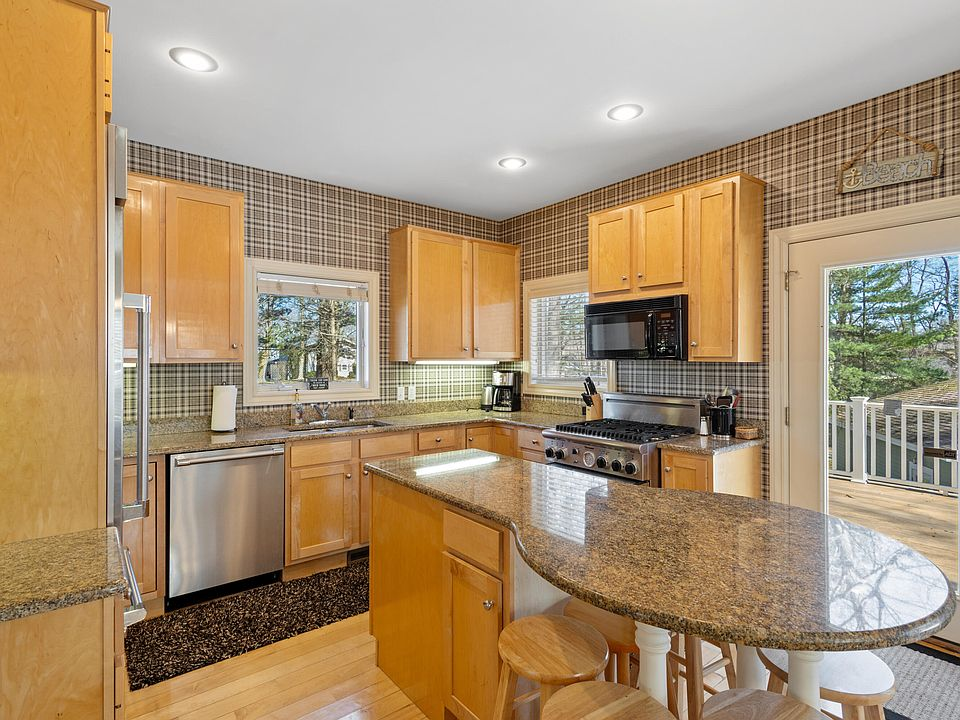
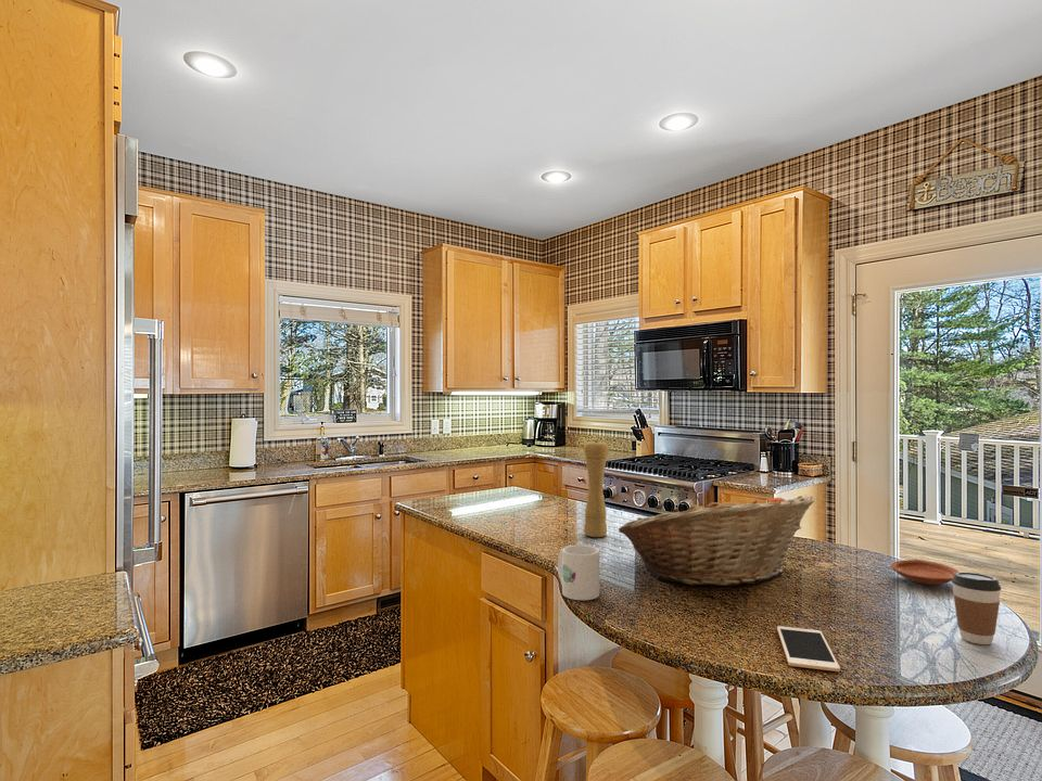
+ plate [890,559,961,586]
+ mug [557,545,600,601]
+ pepper mill [583,439,609,538]
+ fruit basket [618,495,815,587]
+ coffee cup [951,572,1002,645]
+ cell phone [776,625,841,673]
